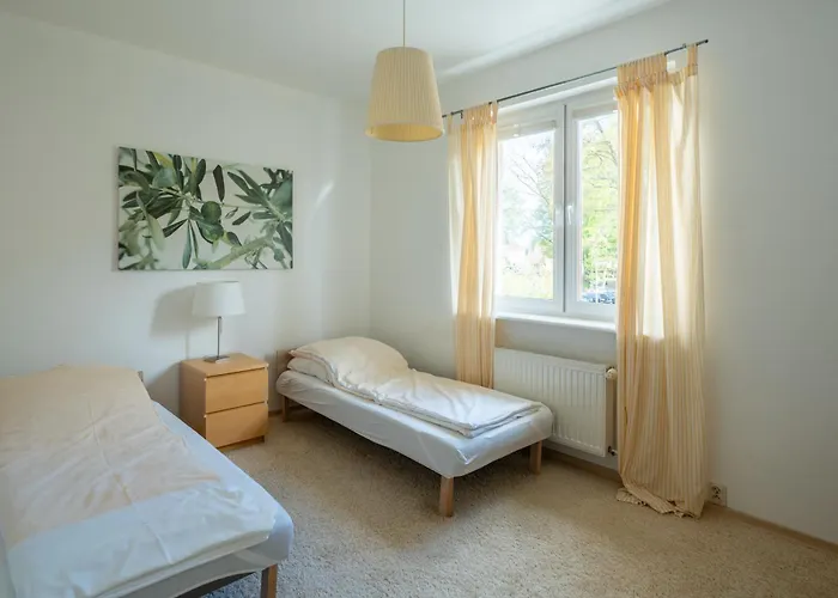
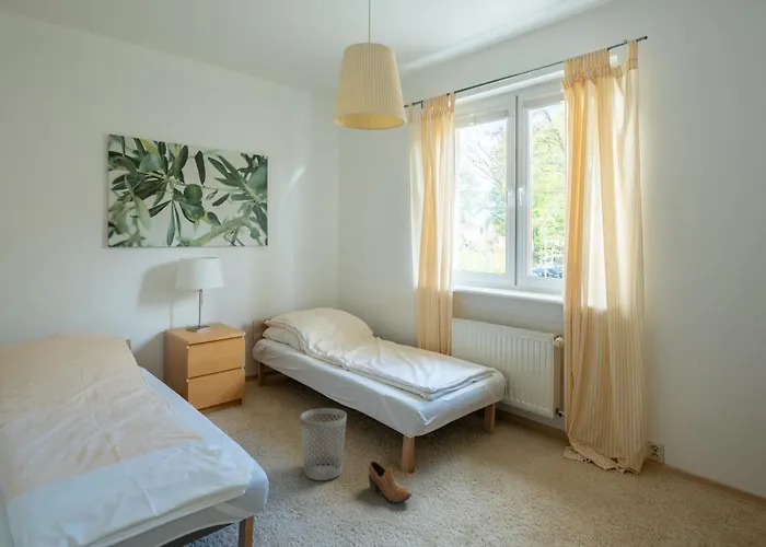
+ wastebasket [299,407,348,481]
+ shoe [368,459,413,504]
